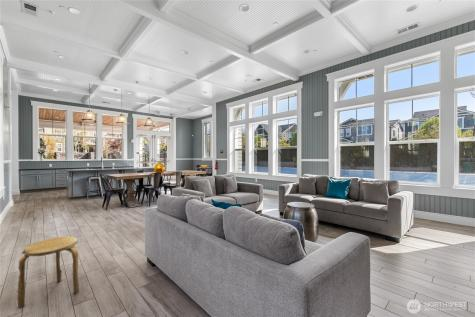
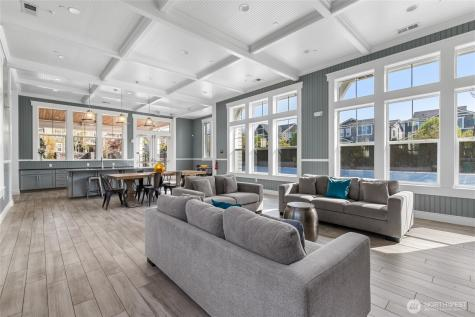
- stool [16,236,80,309]
